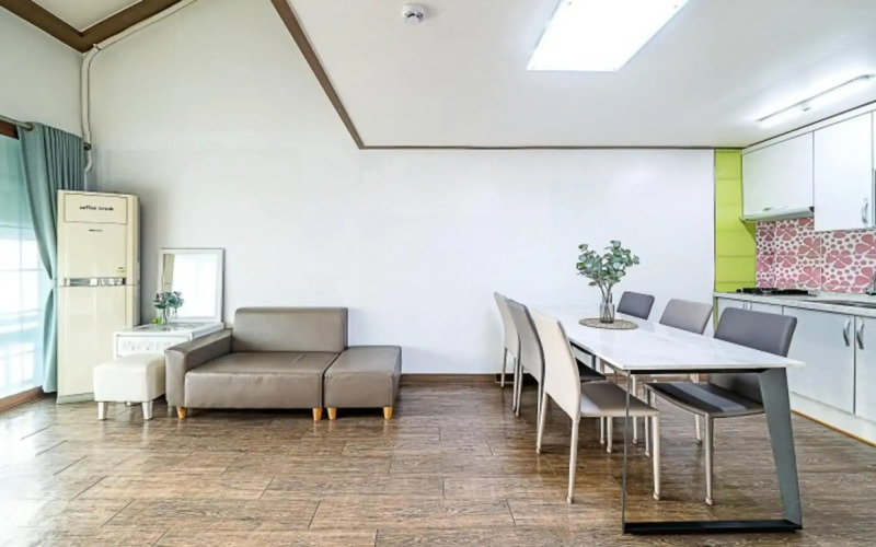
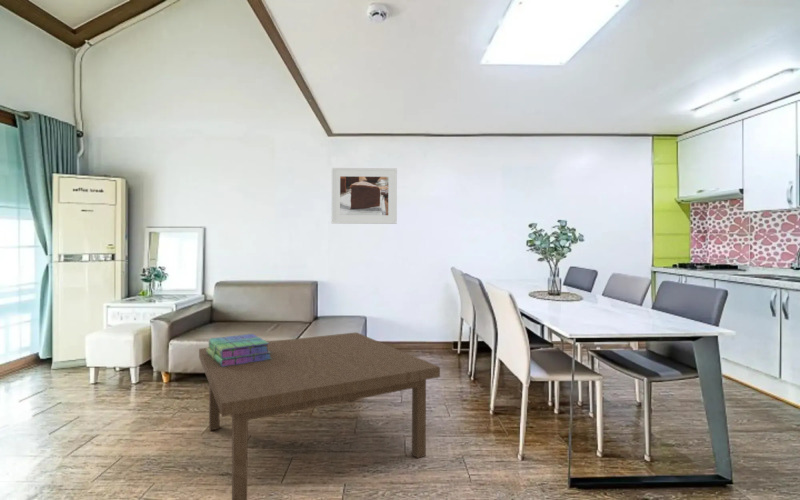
+ stack of books [206,333,272,367]
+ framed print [330,167,398,225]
+ coffee table [198,331,441,500]
